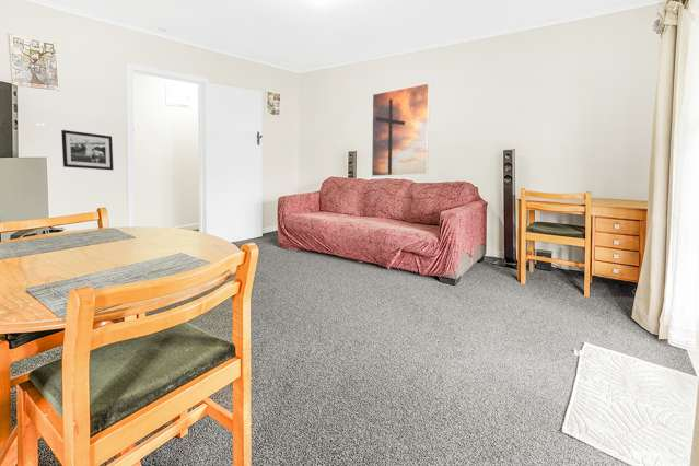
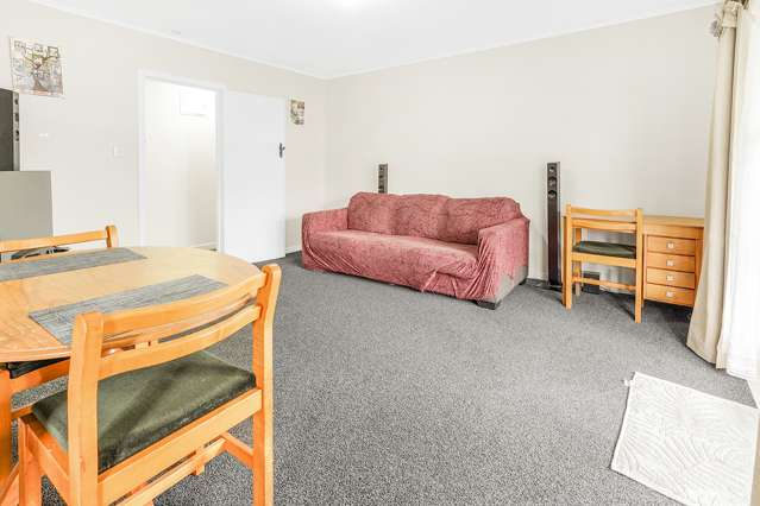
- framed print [371,82,431,177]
- picture frame [60,129,114,171]
